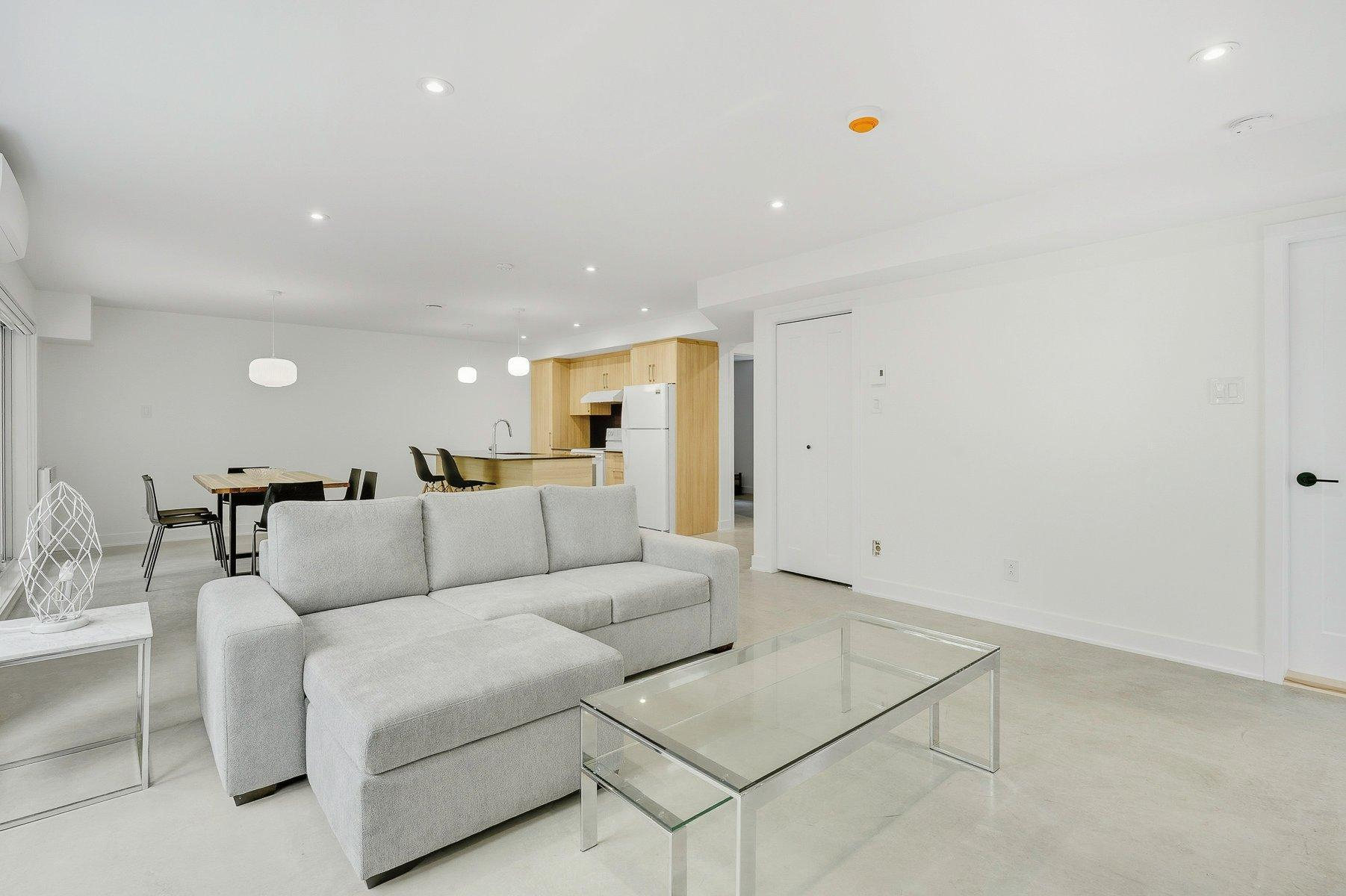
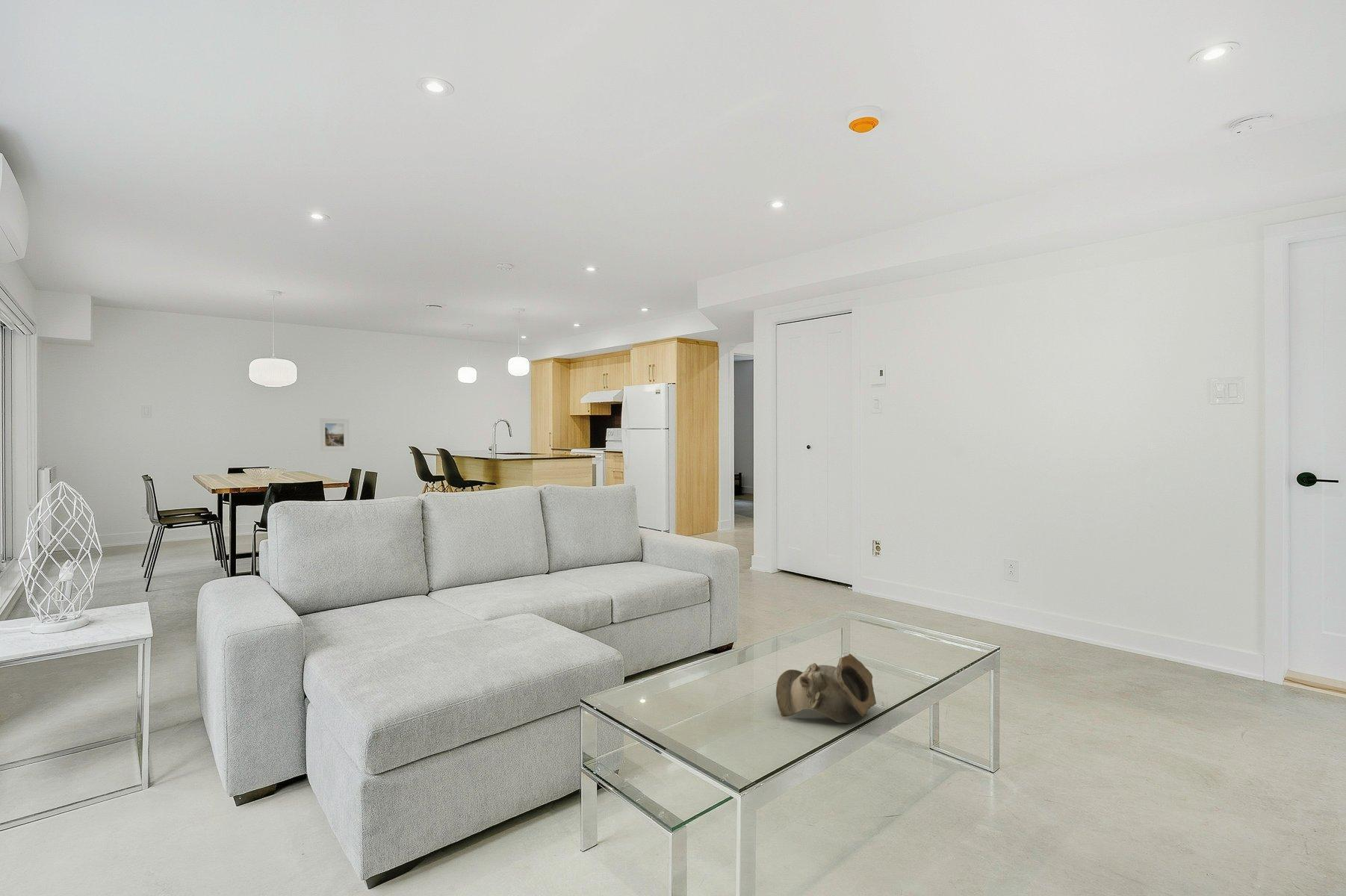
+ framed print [319,417,350,452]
+ decorative bowl [775,653,877,724]
